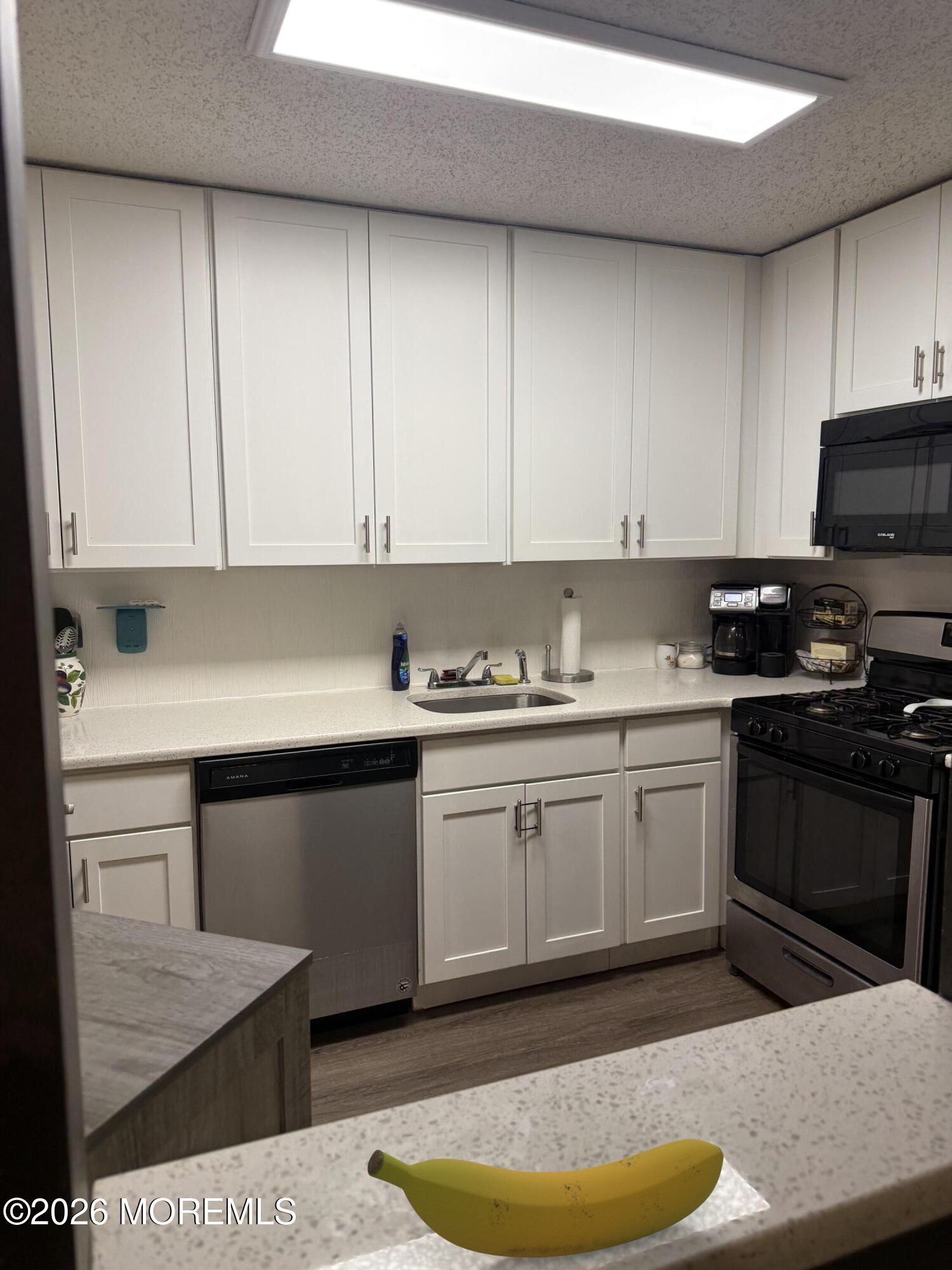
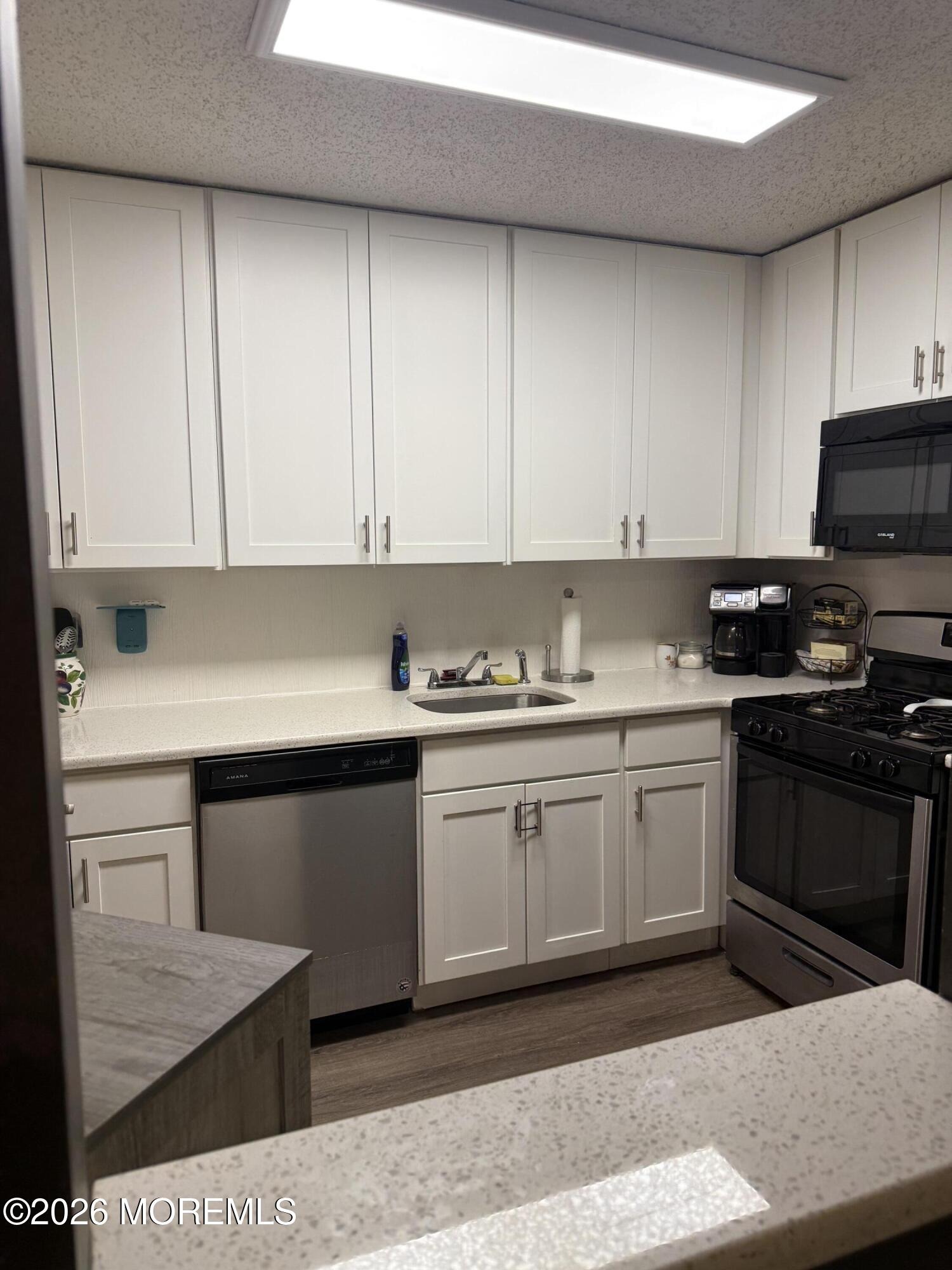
- banana [367,1139,724,1259]
